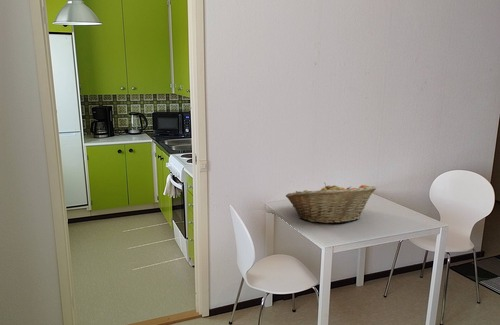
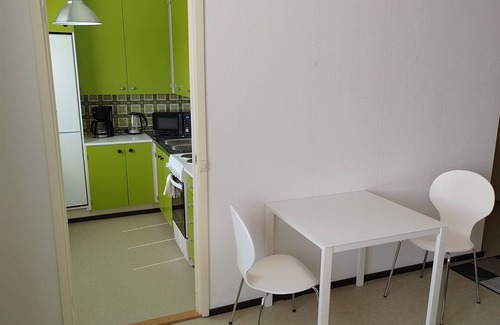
- fruit basket [285,182,377,225]
